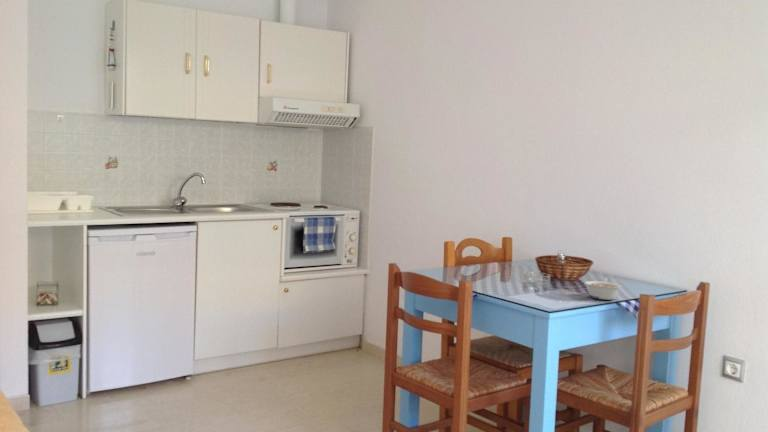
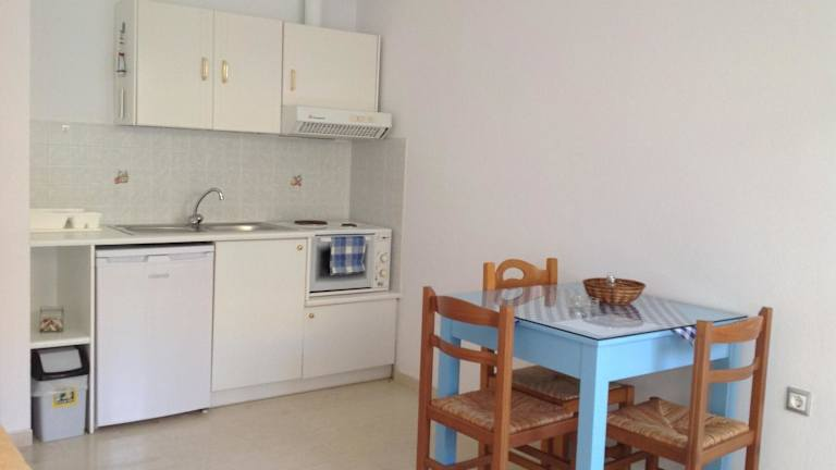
- legume [584,277,623,301]
